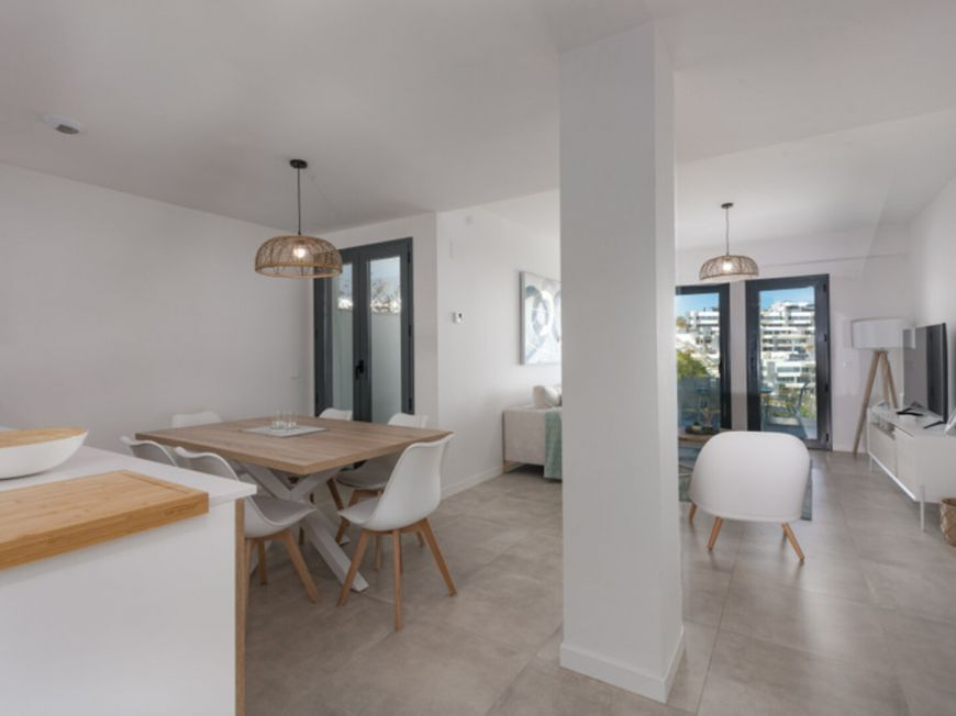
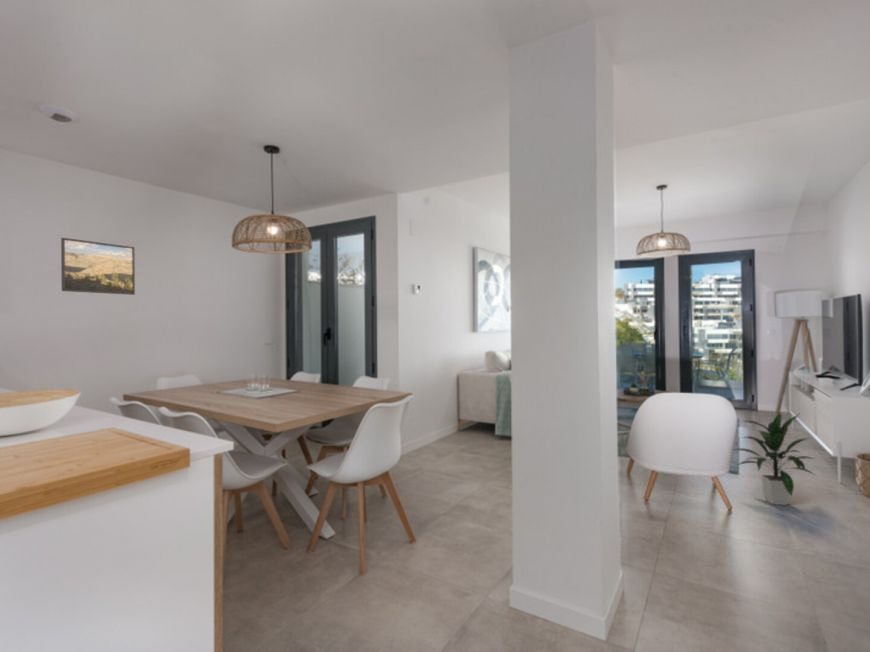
+ indoor plant [732,411,816,506]
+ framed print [60,237,136,296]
